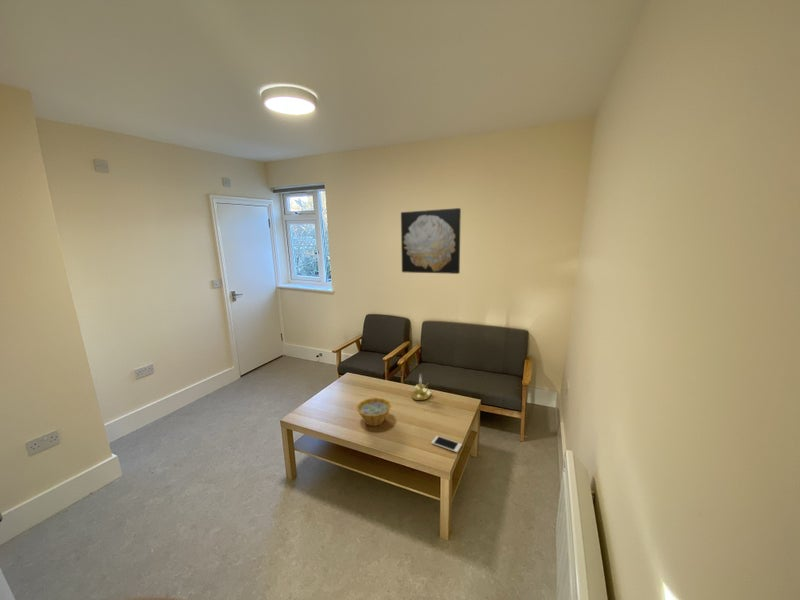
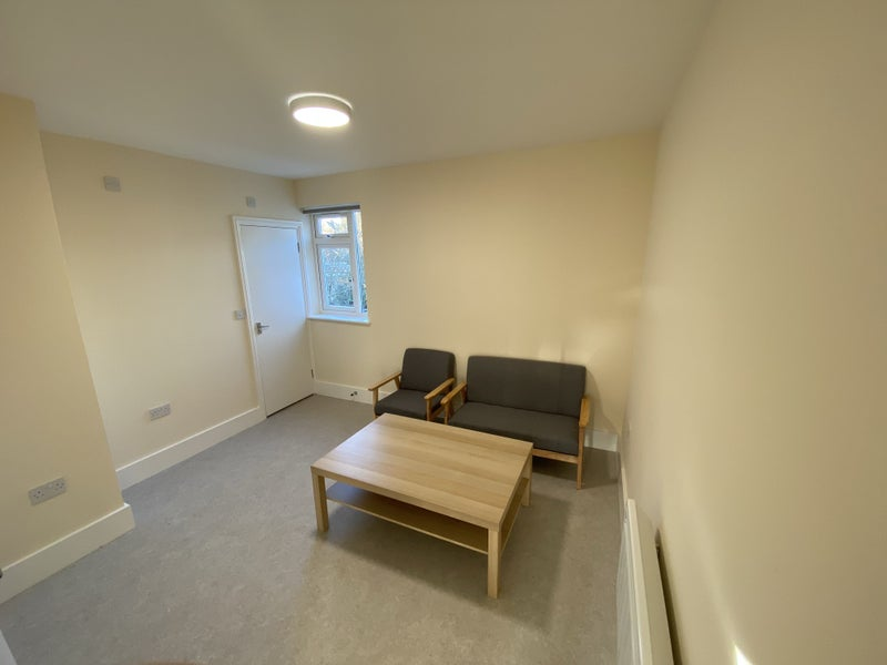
- candle holder [410,373,432,401]
- wall art [400,207,462,275]
- bowl [356,397,392,427]
- cell phone [430,435,463,453]
